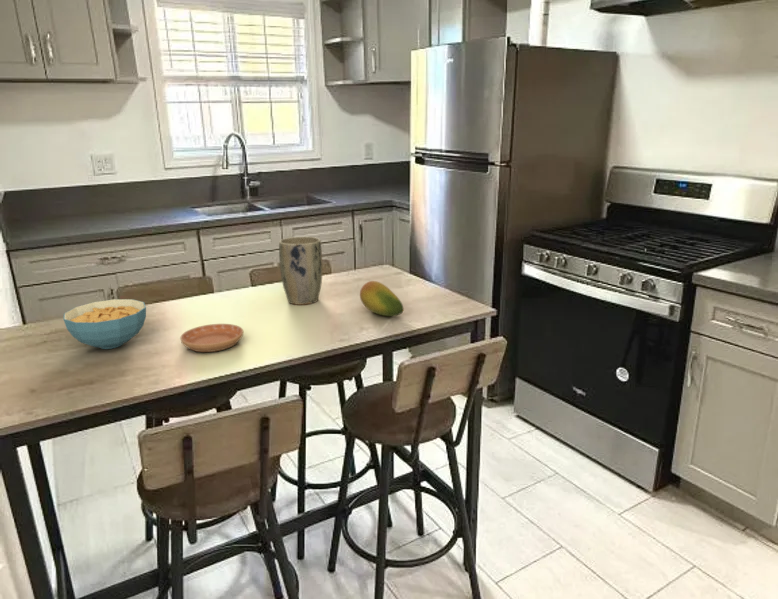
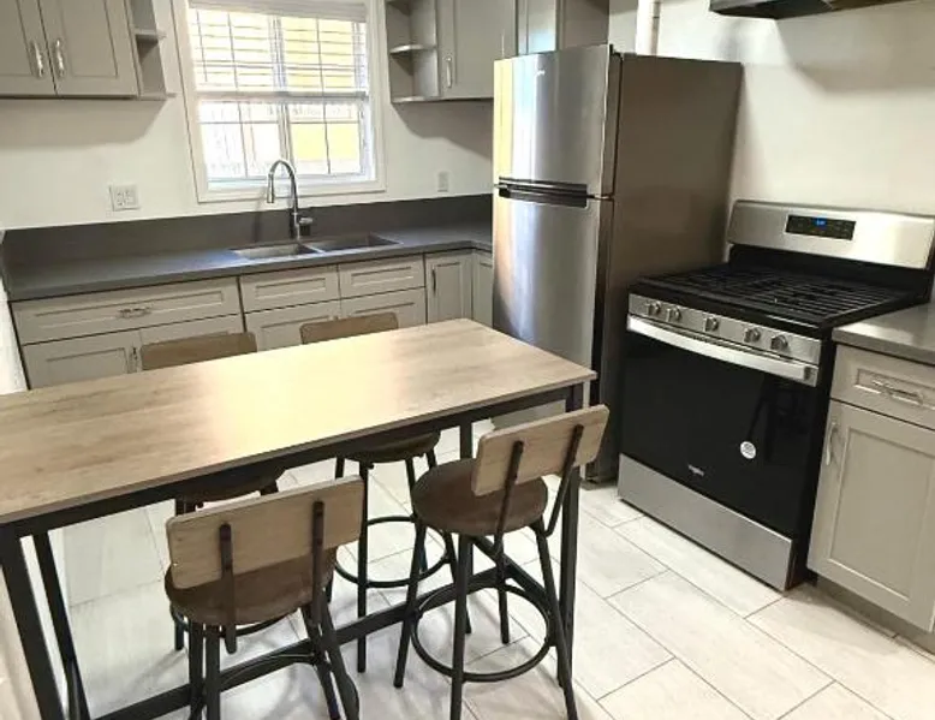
- fruit [359,280,405,317]
- plant pot [278,236,324,306]
- cereal bowl [63,298,147,350]
- saucer [179,323,244,353]
